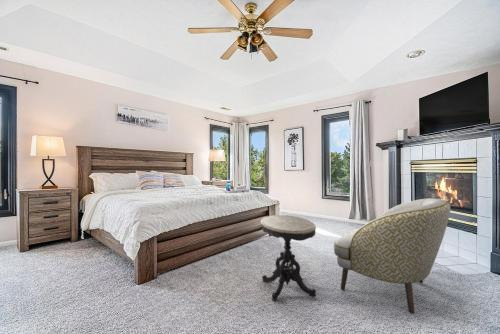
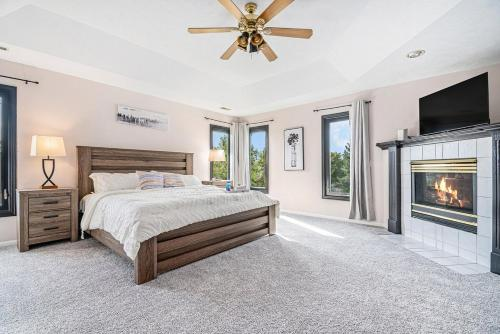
- armchair [333,197,451,314]
- side table [260,214,317,302]
